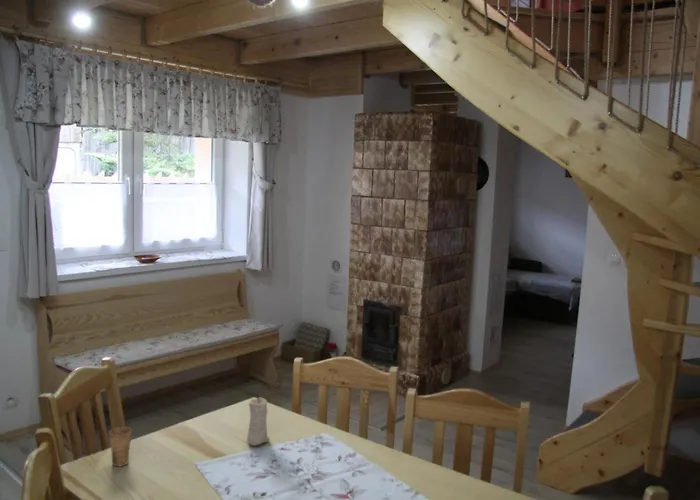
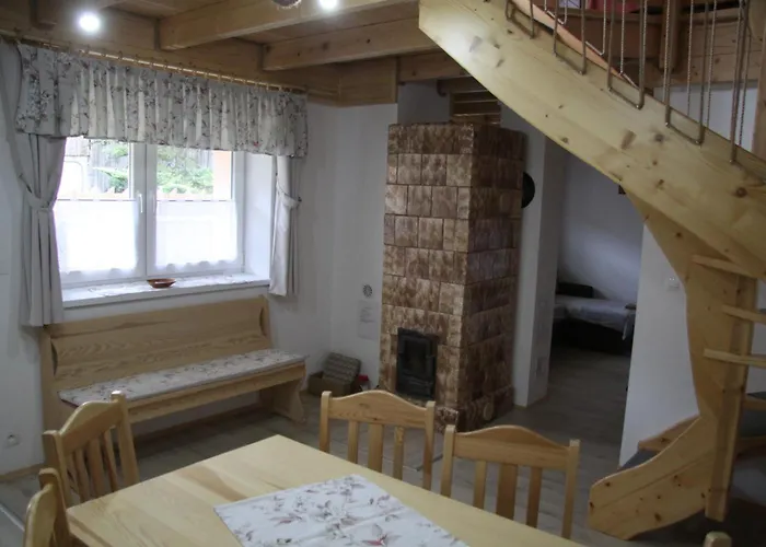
- candle [246,394,270,447]
- cup [108,426,133,467]
